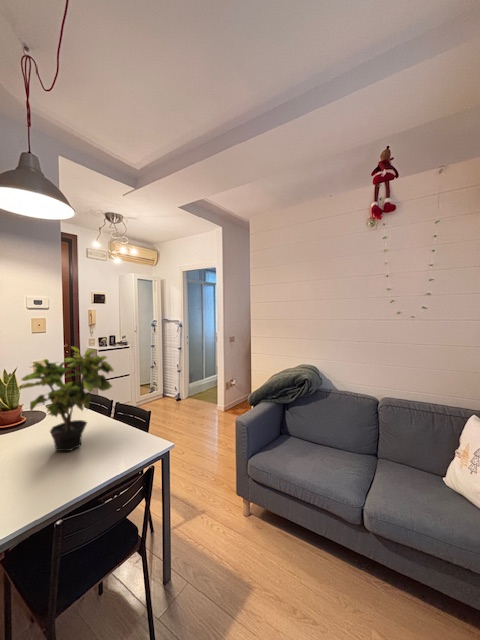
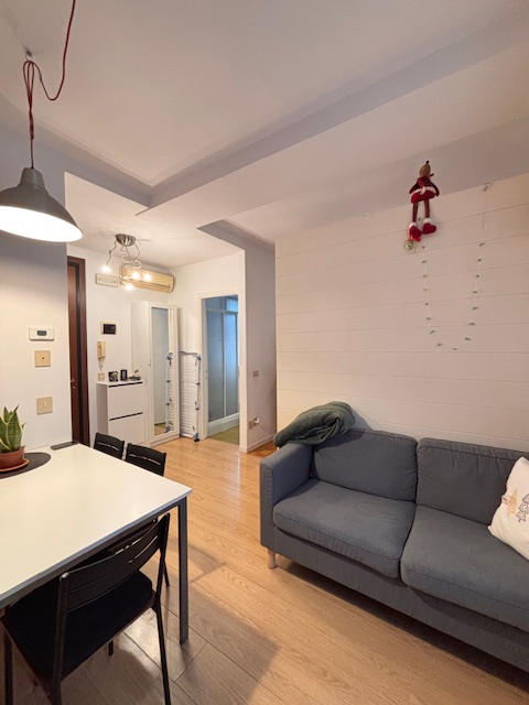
- potted plant [16,346,115,452]
